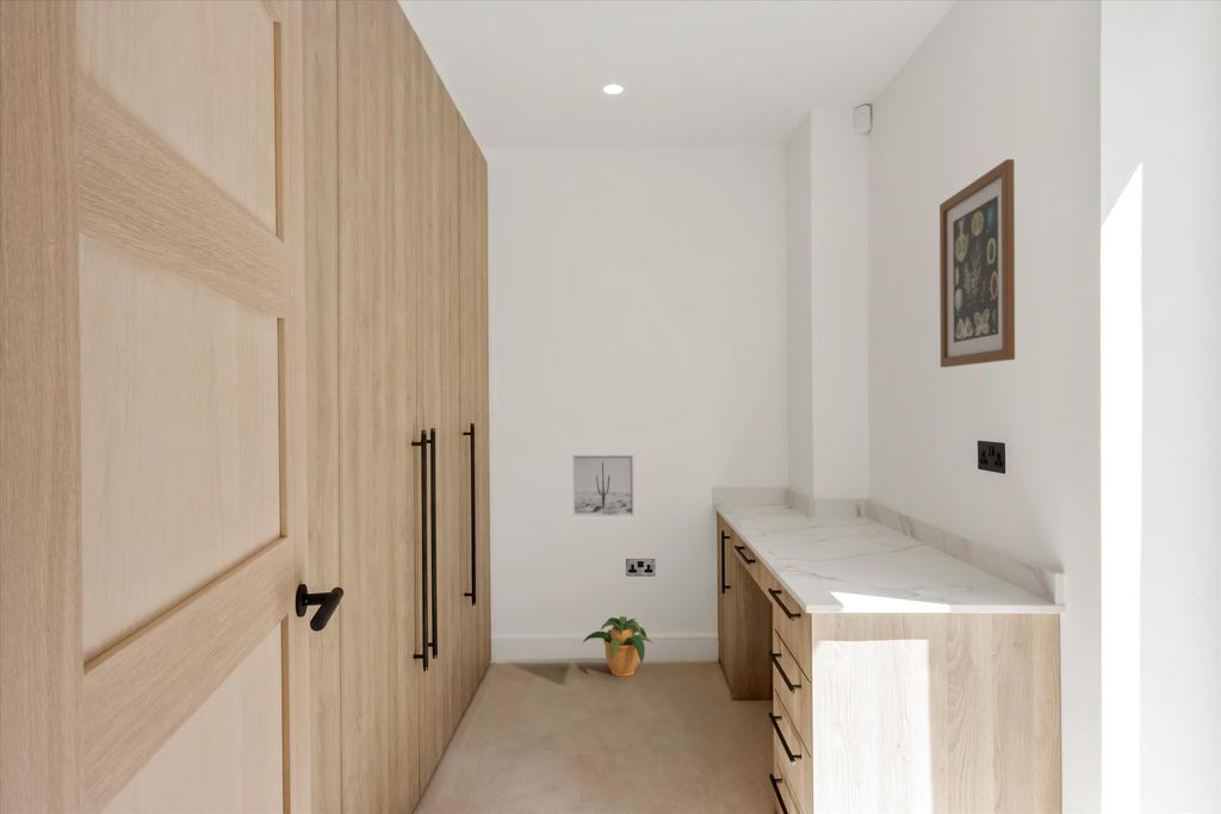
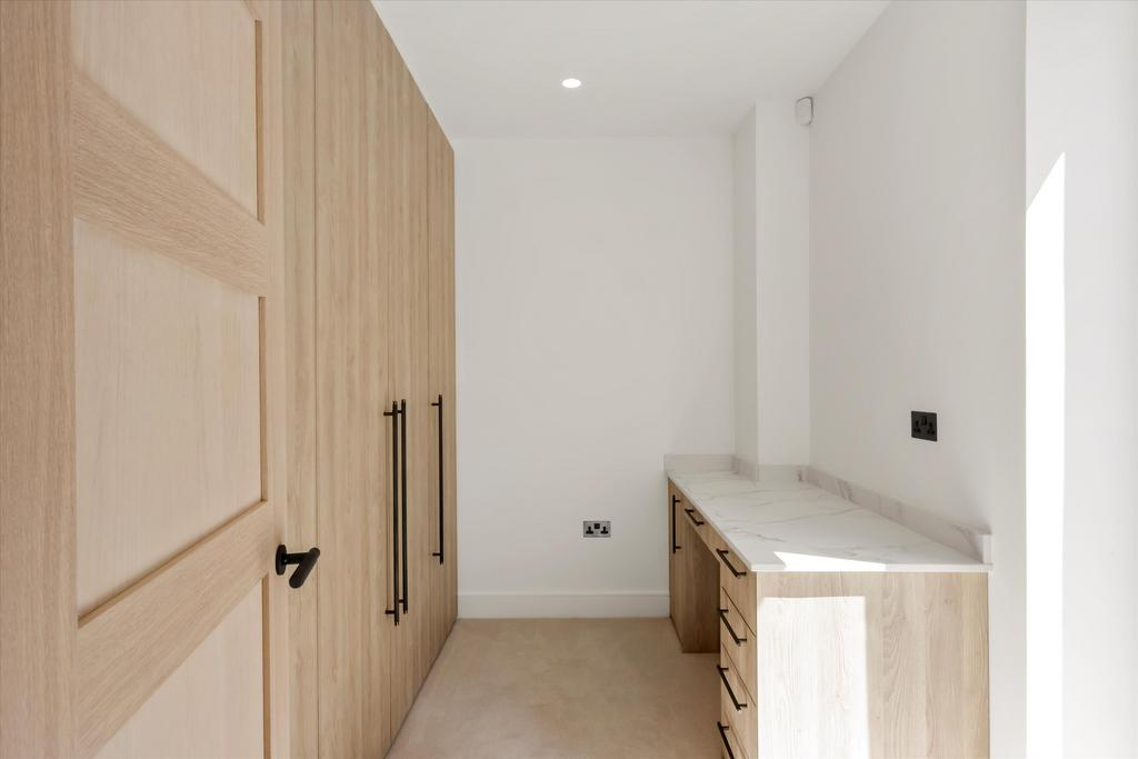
- wall art [938,159,1016,368]
- wall art [571,453,636,517]
- potted plant [582,615,653,677]
